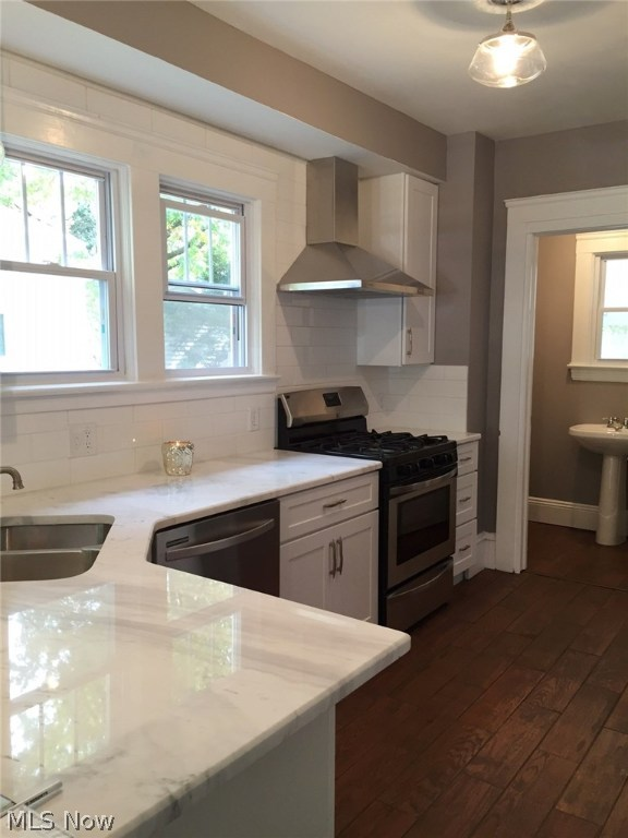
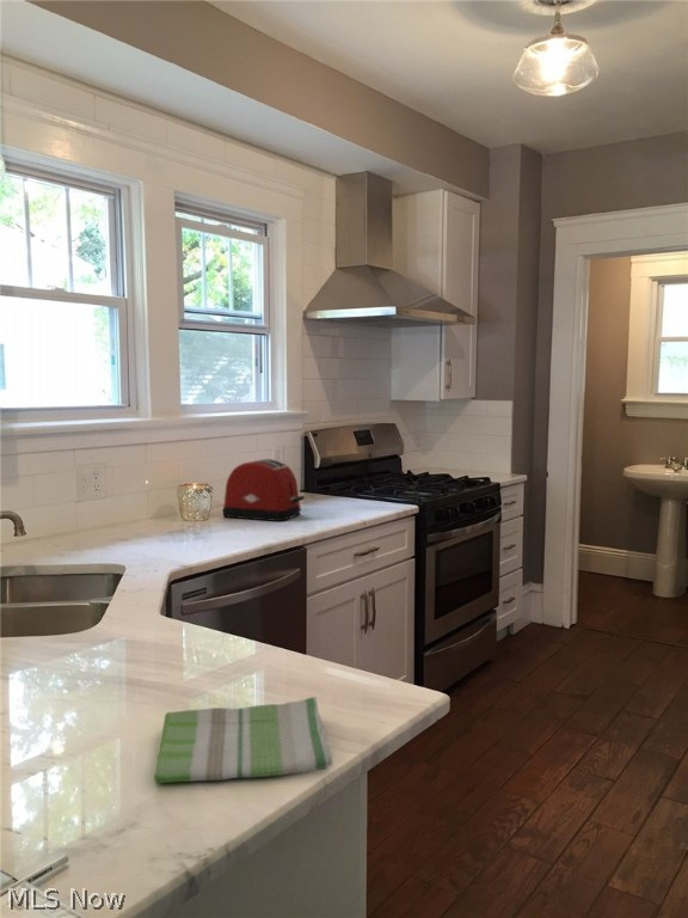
+ toaster [222,458,306,522]
+ dish towel [153,696,333,784]
